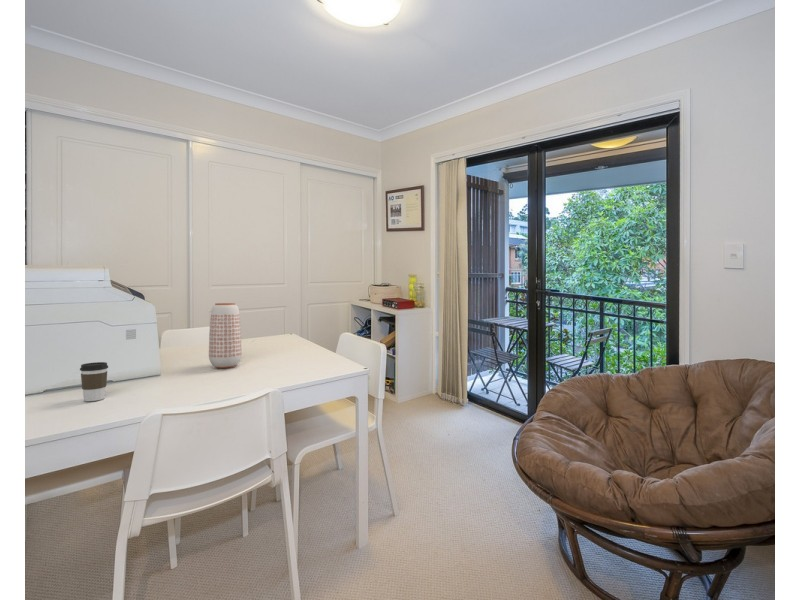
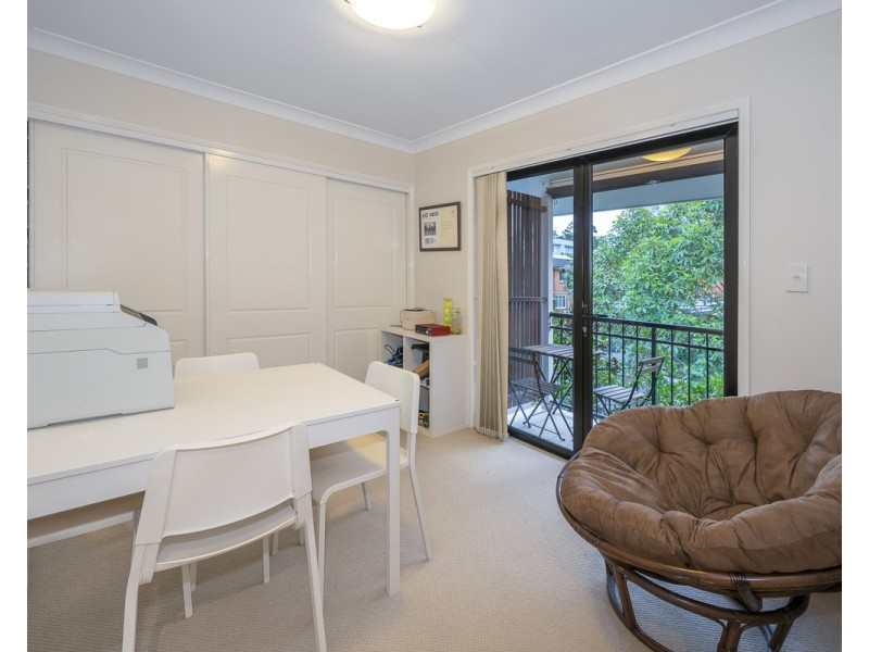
- coffee cup [79,361,109,402]
- planter [208,302,243,369]
